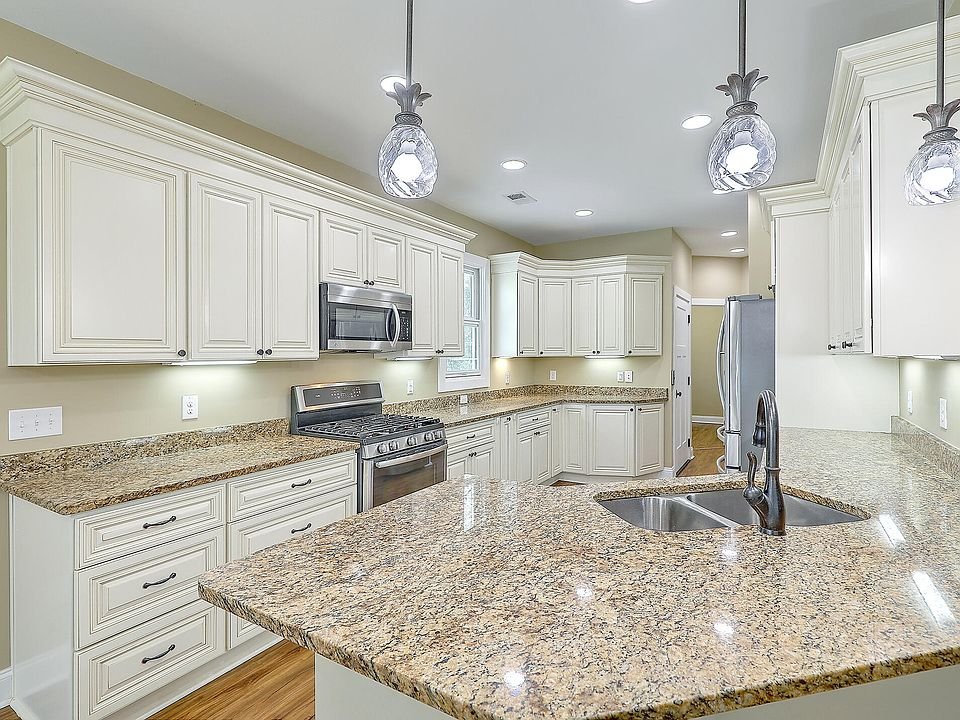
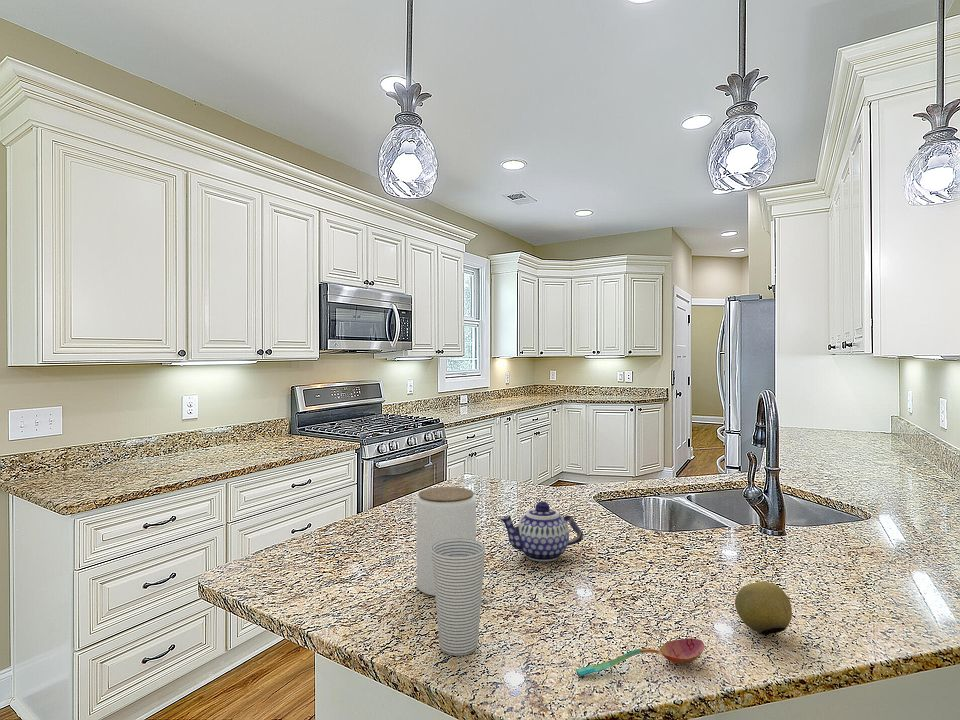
+ teapot [498,501,584,562]
+ soupspoon [575,637,706,677]
+ jar [415,486,477,597]
+ fruit [734,581,793,636]
+ cup [431,538,486,657]
